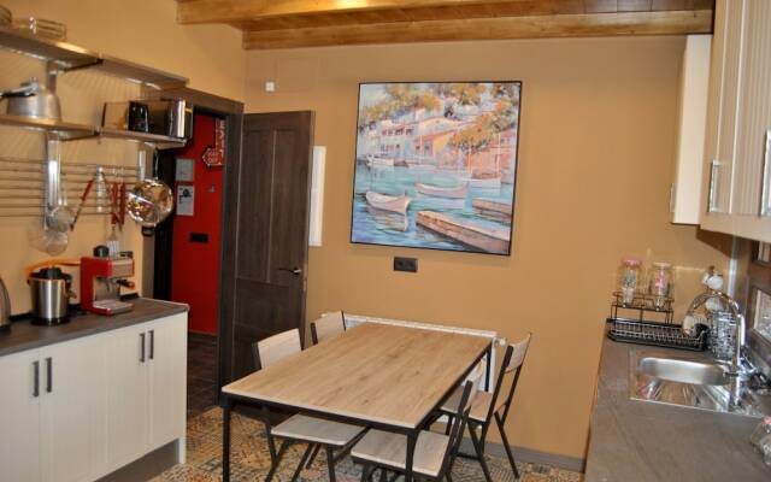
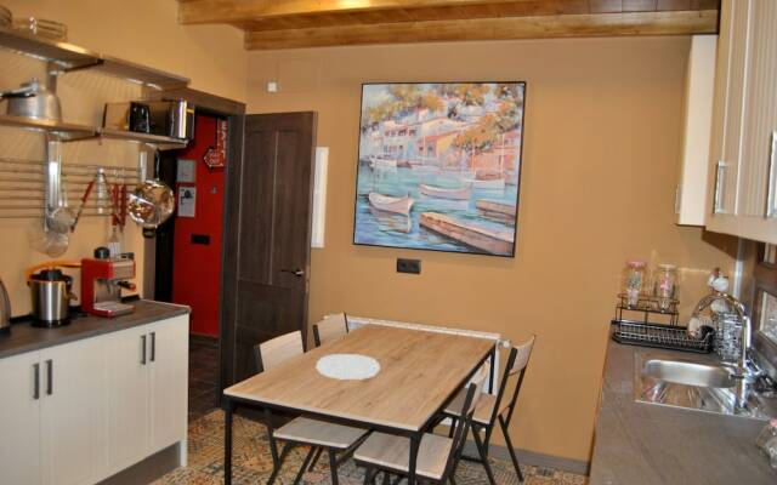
+ plate [316,353,381,381]
